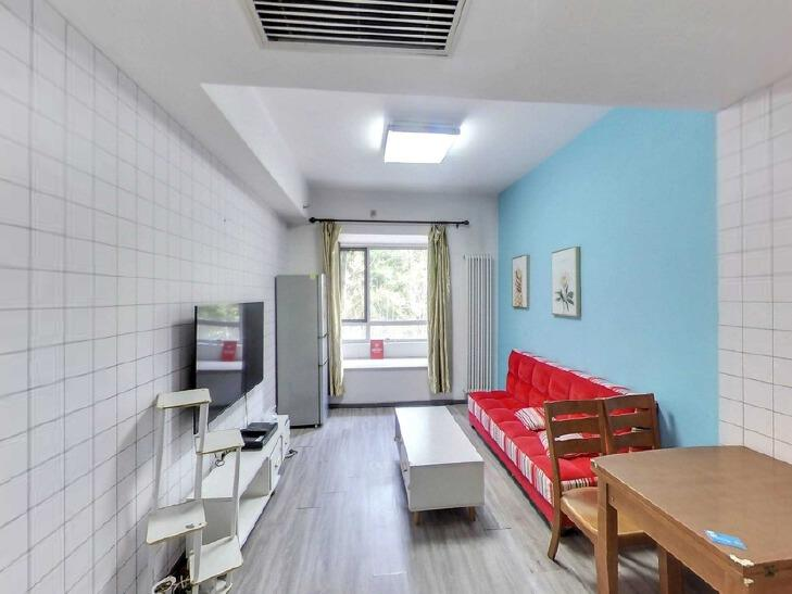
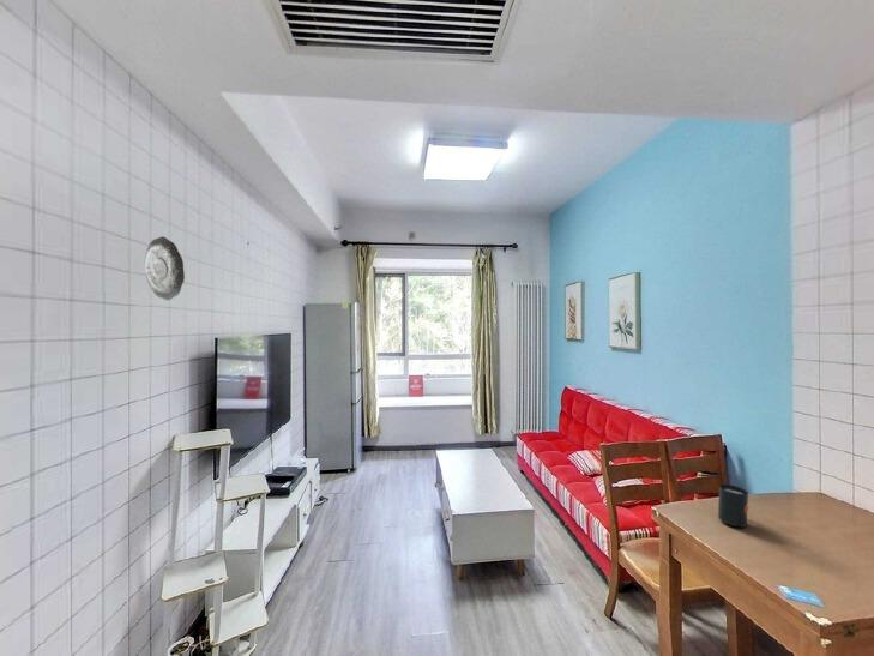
+ mug [717,483,749,529]
+ decorative plate [144,235,186,301]
